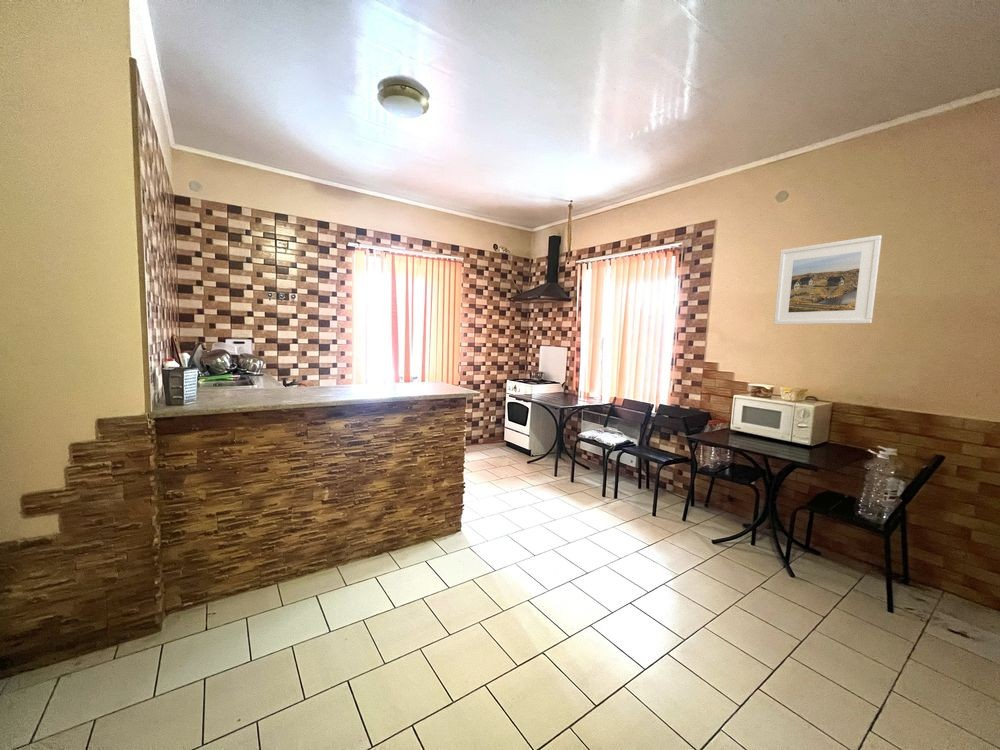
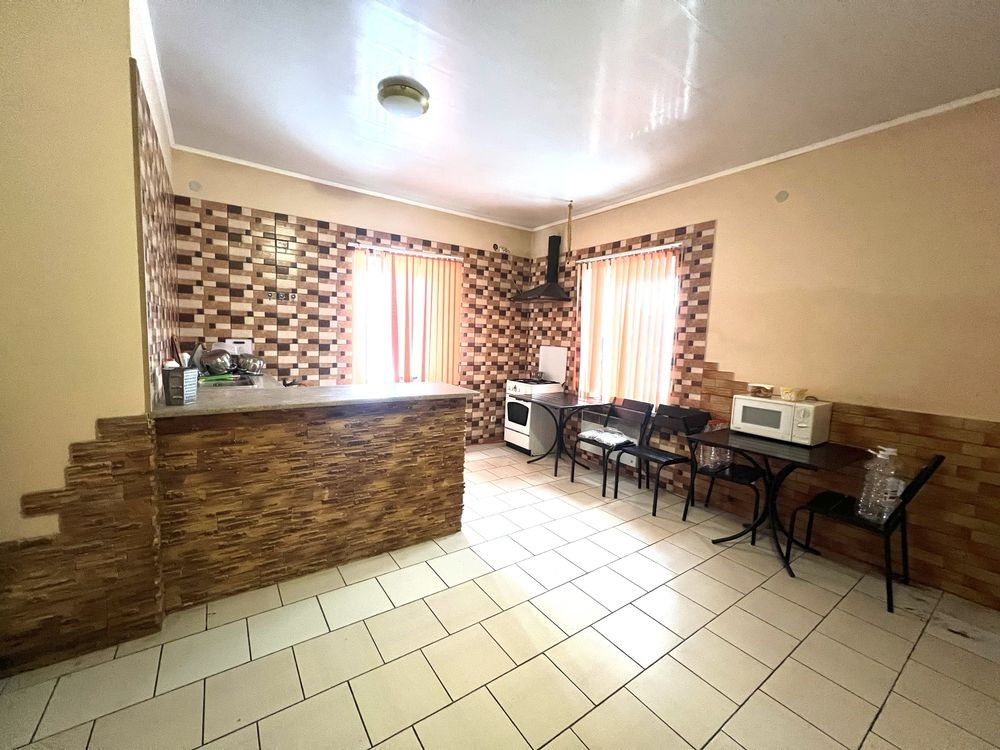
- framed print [773,234,883,325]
